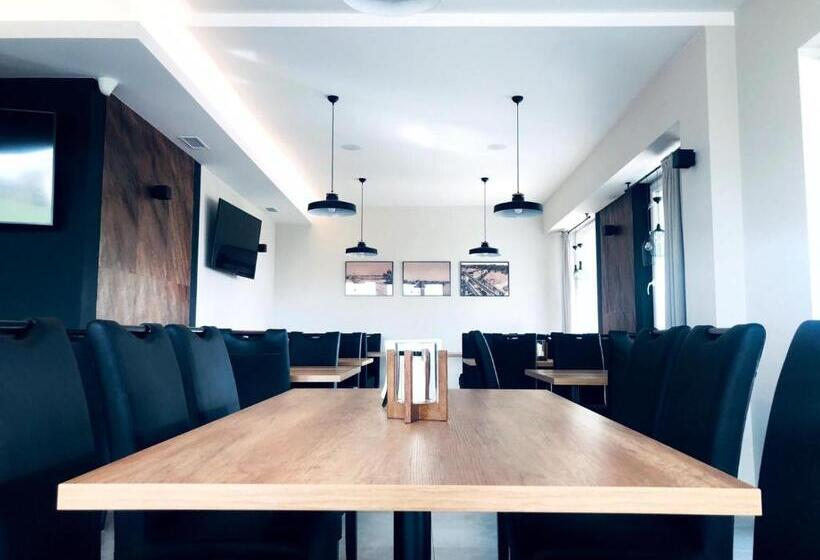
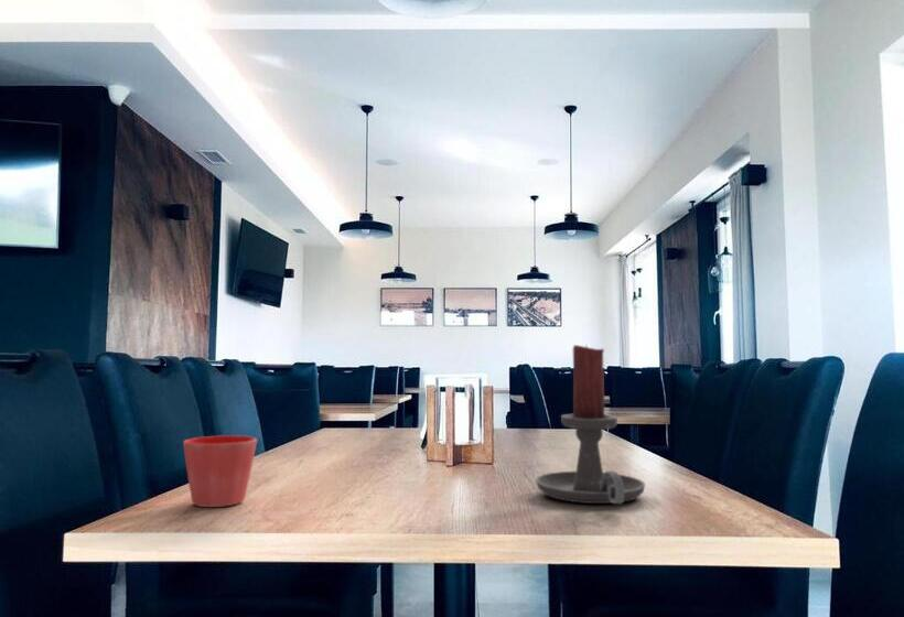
+ flower pot [182,434,258,508]
+ candle holder [535,344,646,505]
